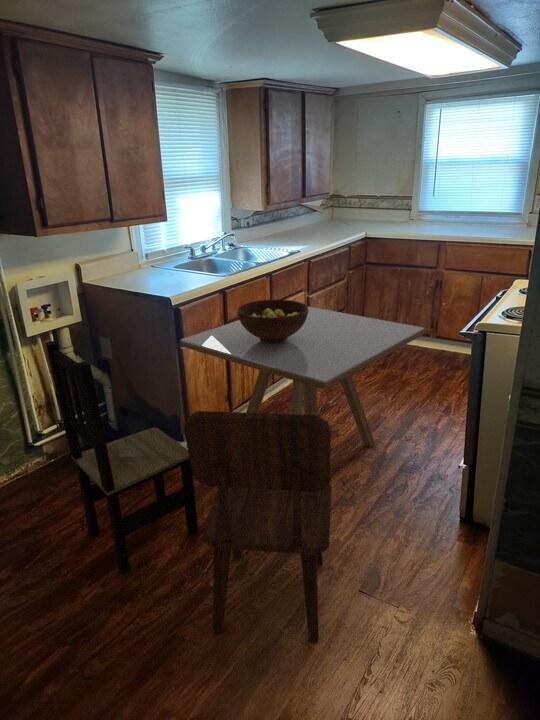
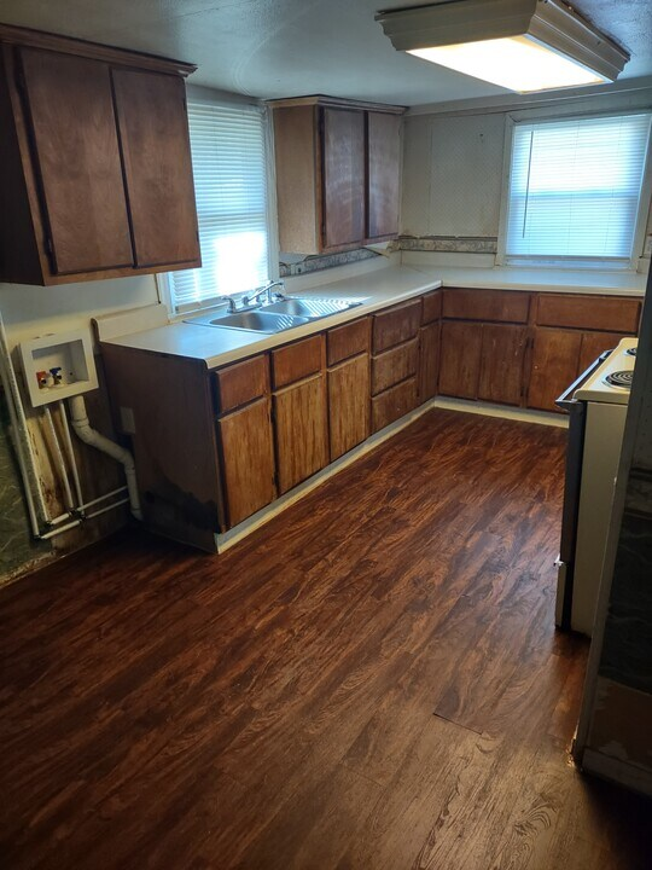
- dining chair [183,410,332,643]
- dining table [180,306,425,448]
- dining chair [45,340,199,576]
- fruit bowl [236,299,309,343]
